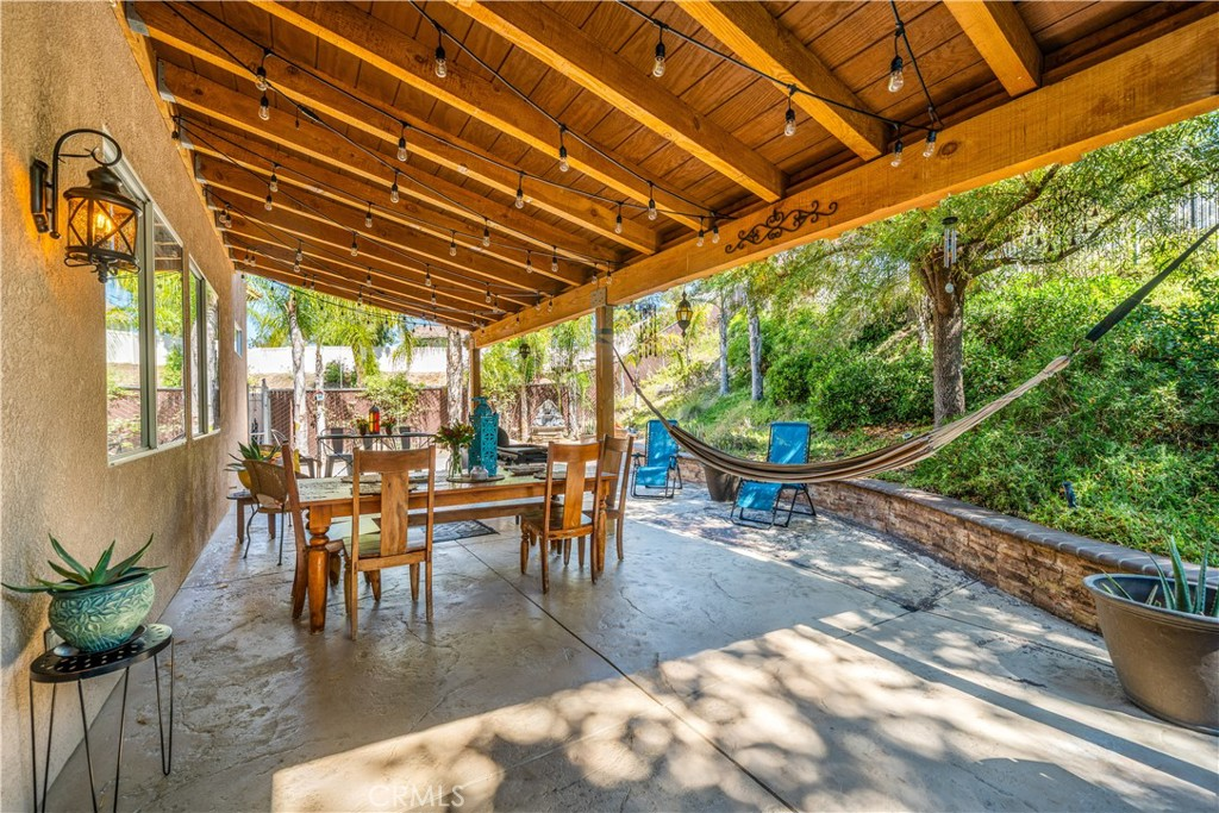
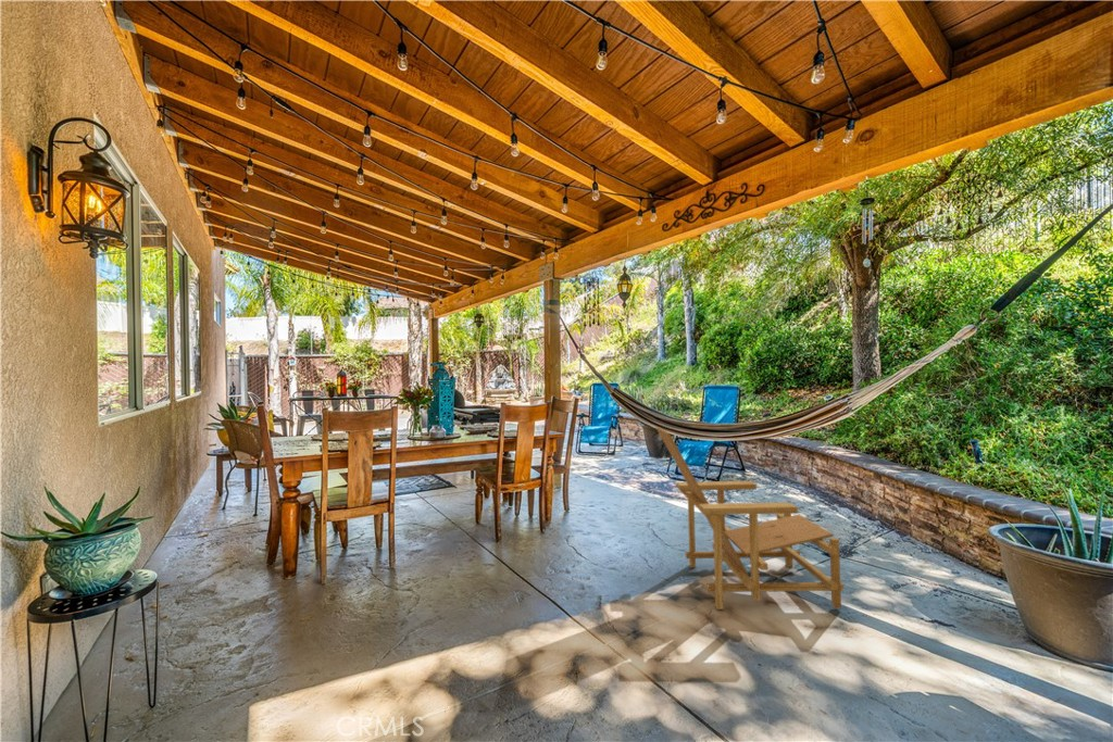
+ lounge chair [655,426,845,611]
